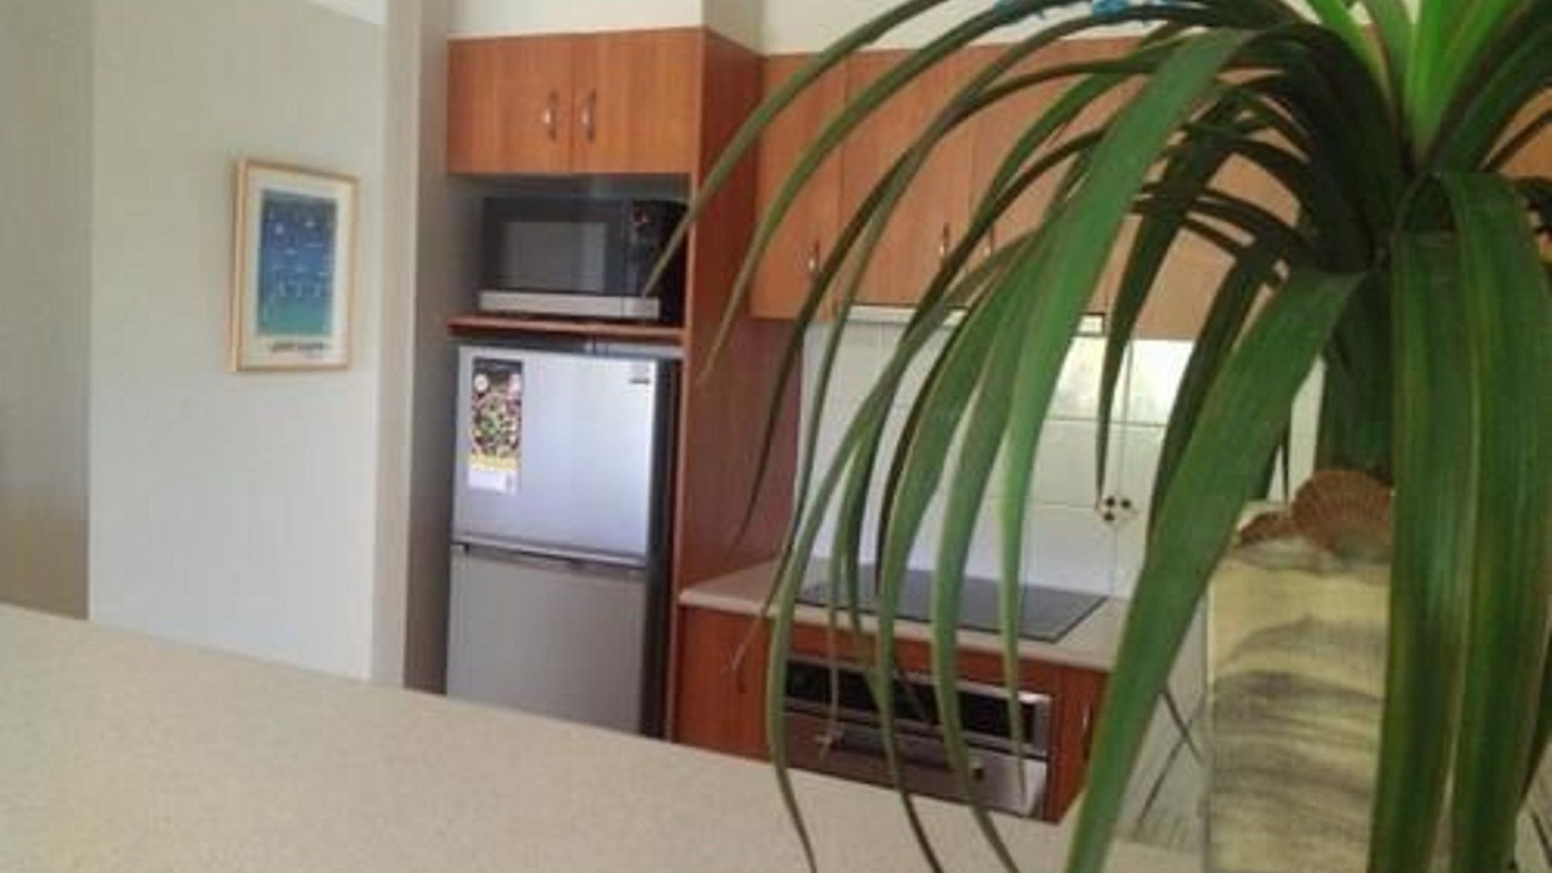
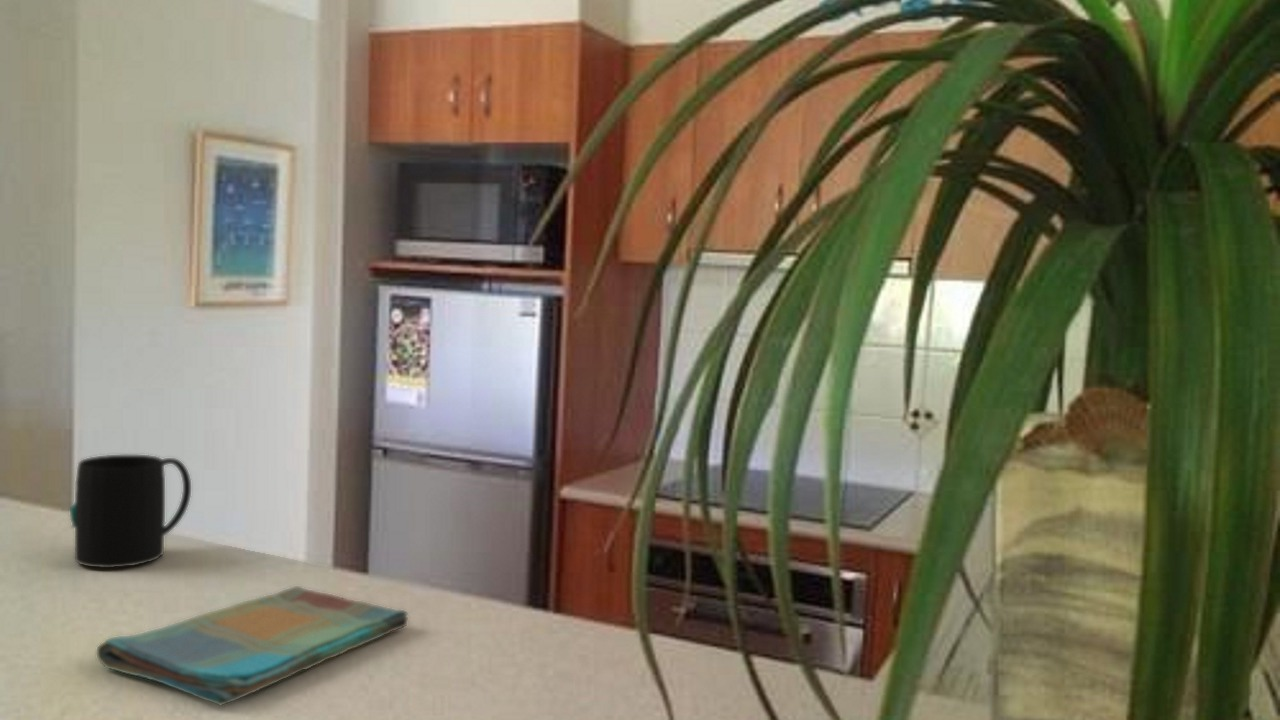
+ mug [69,454,192,569]
+ dish towel [96,585,409,707]
